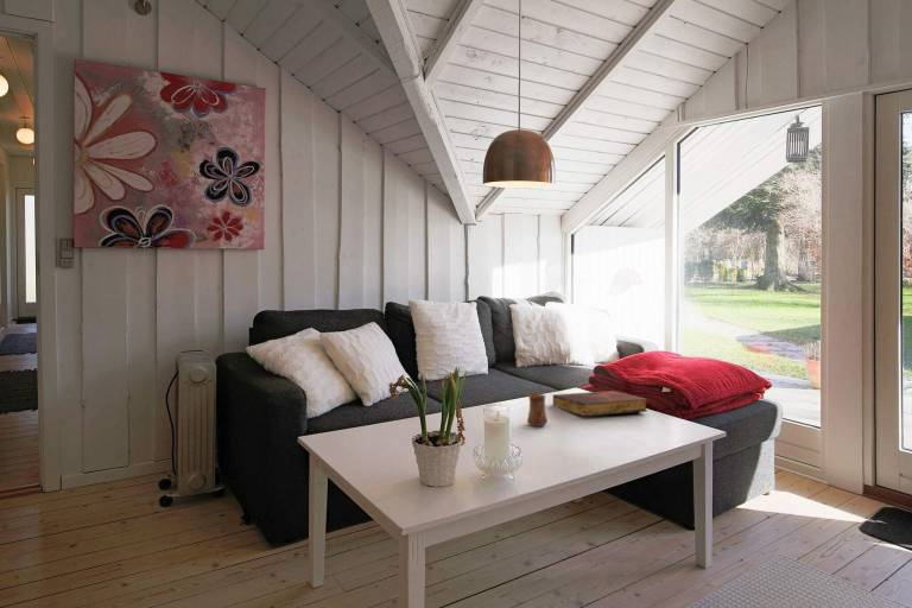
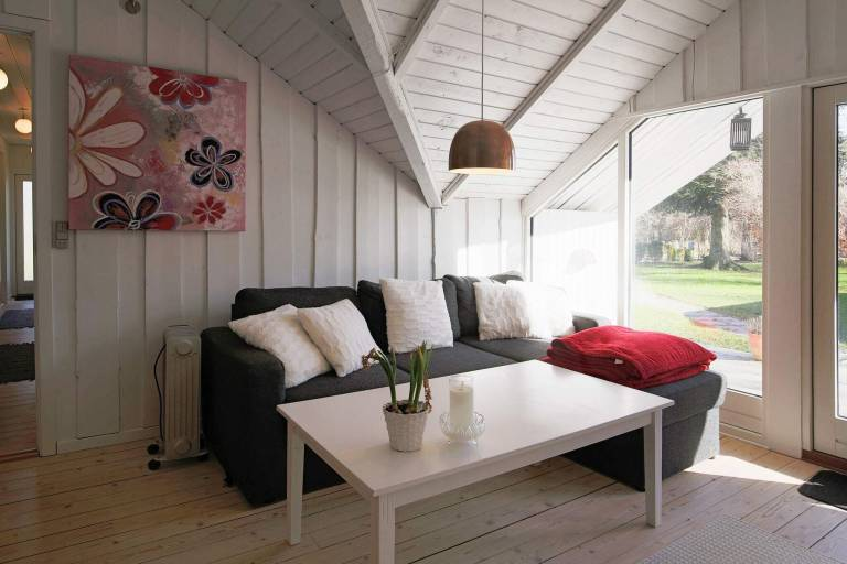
- book [552,390,648,418]
- cup [526,393,549,428]
